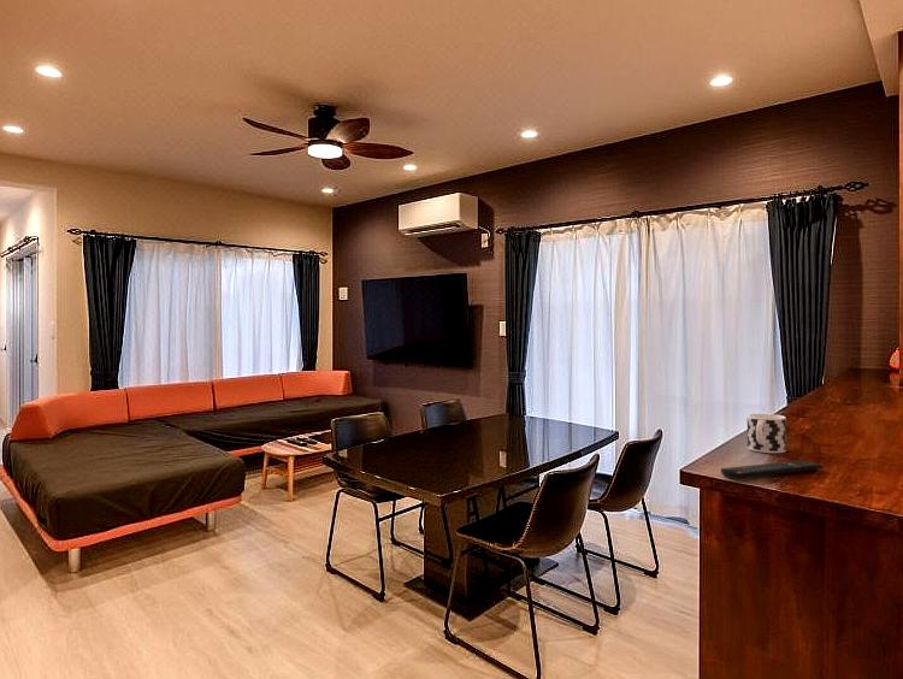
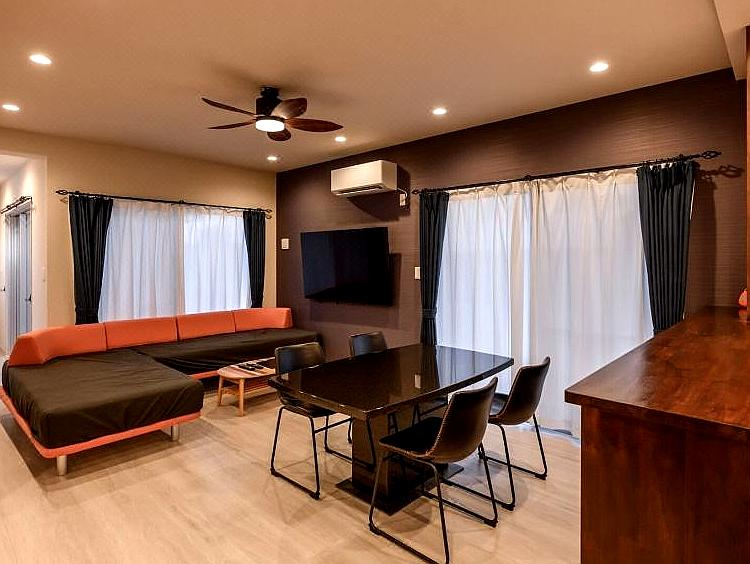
- cup [746,413,787,454]
- remote control [720,459,824,480]
